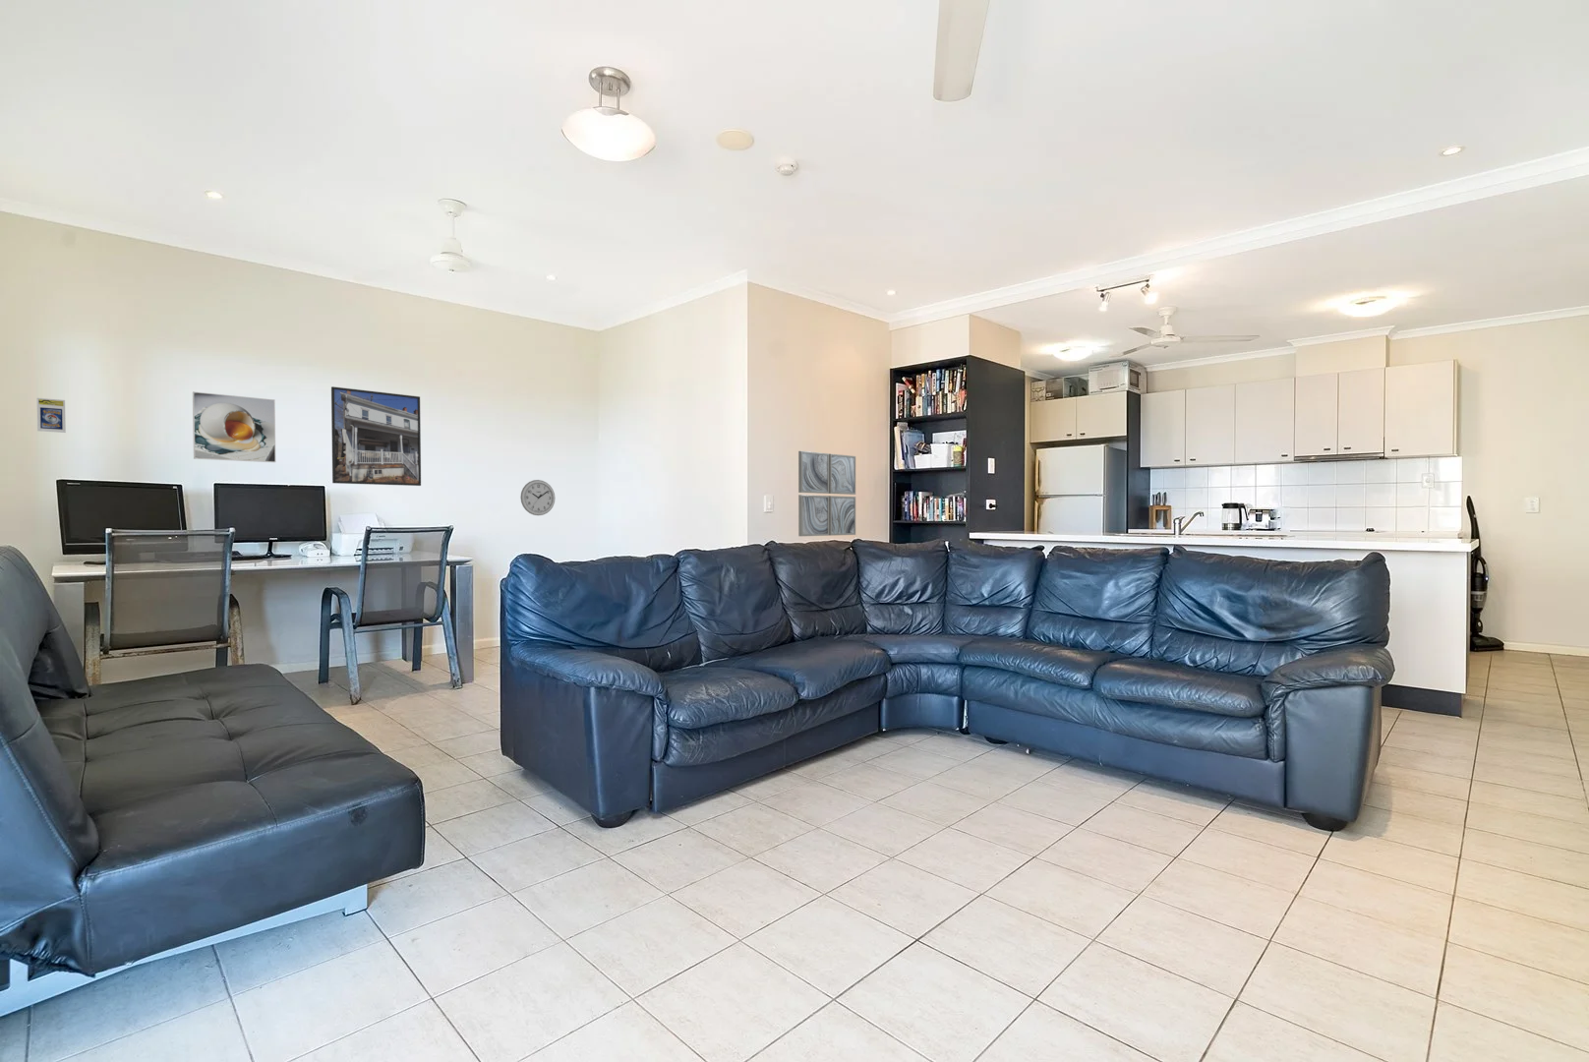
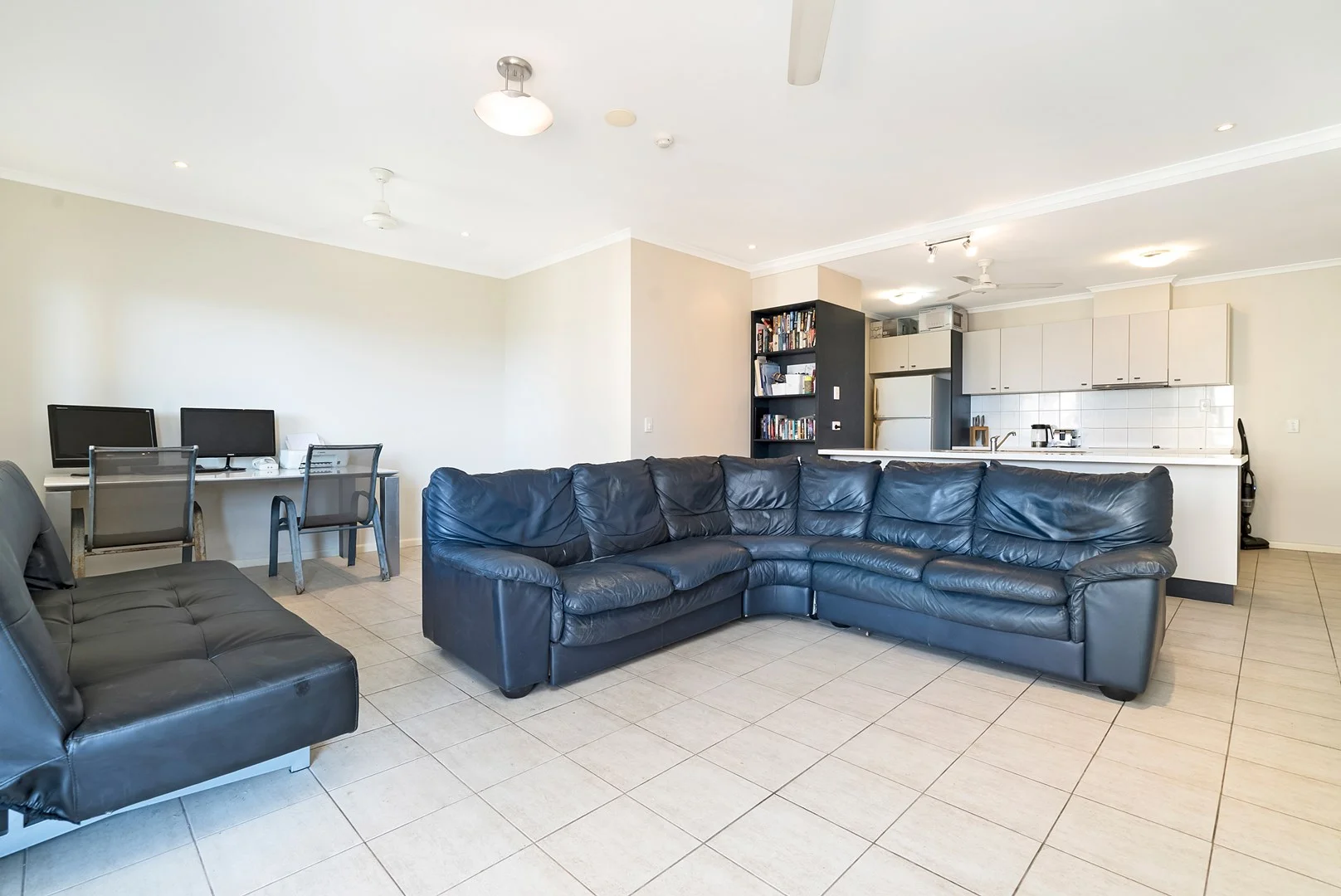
- trading card display case [37,397,66,434]
- wall art [797,450,857,537]
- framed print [192,390,276,463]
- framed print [331,385,422,487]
- wall clock [519,479,556,517]
